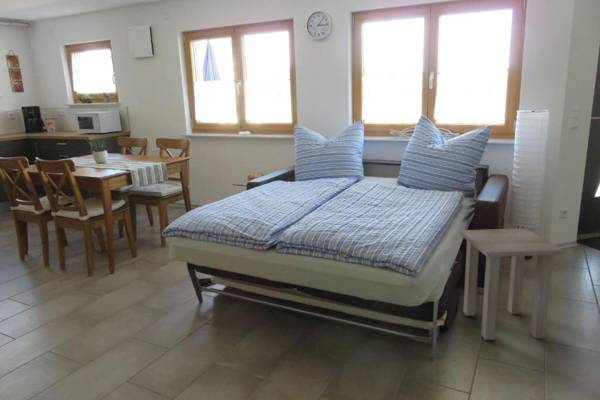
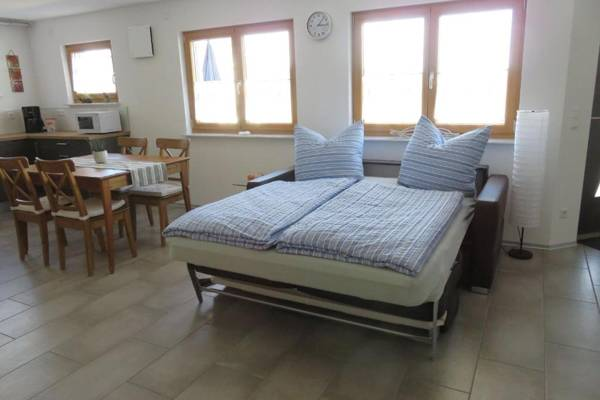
- side table [459,227,565,341]
